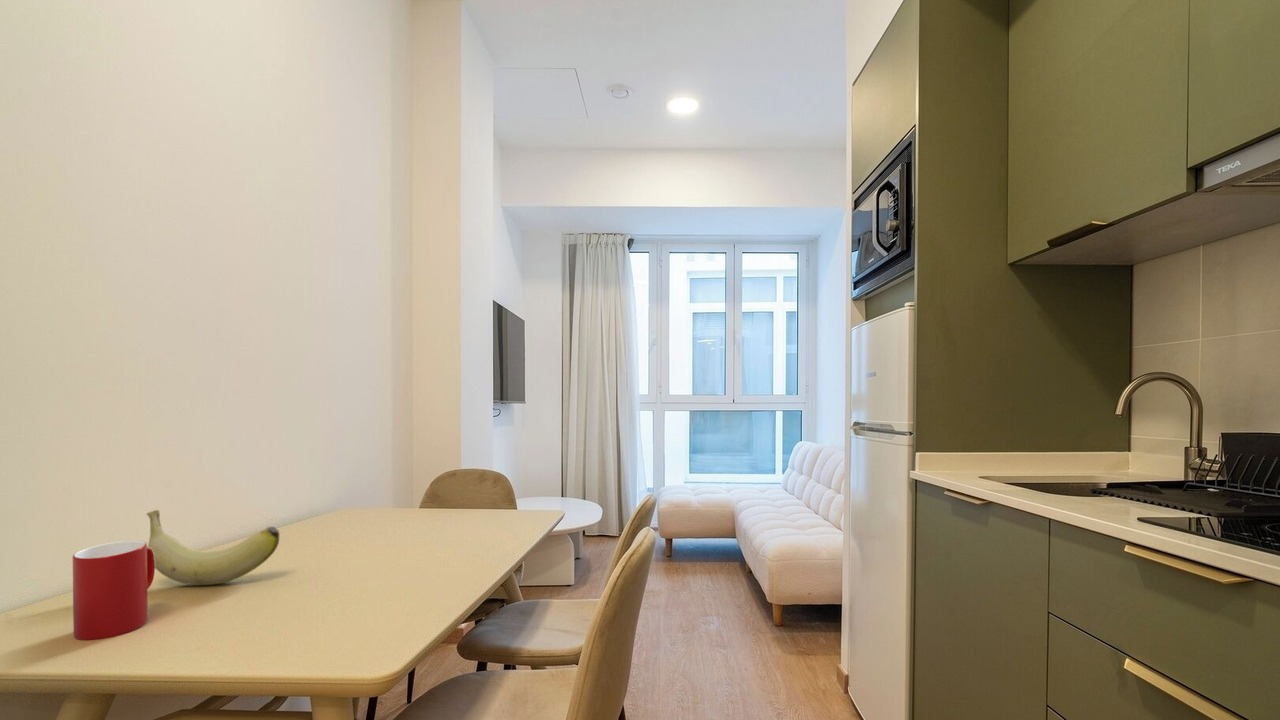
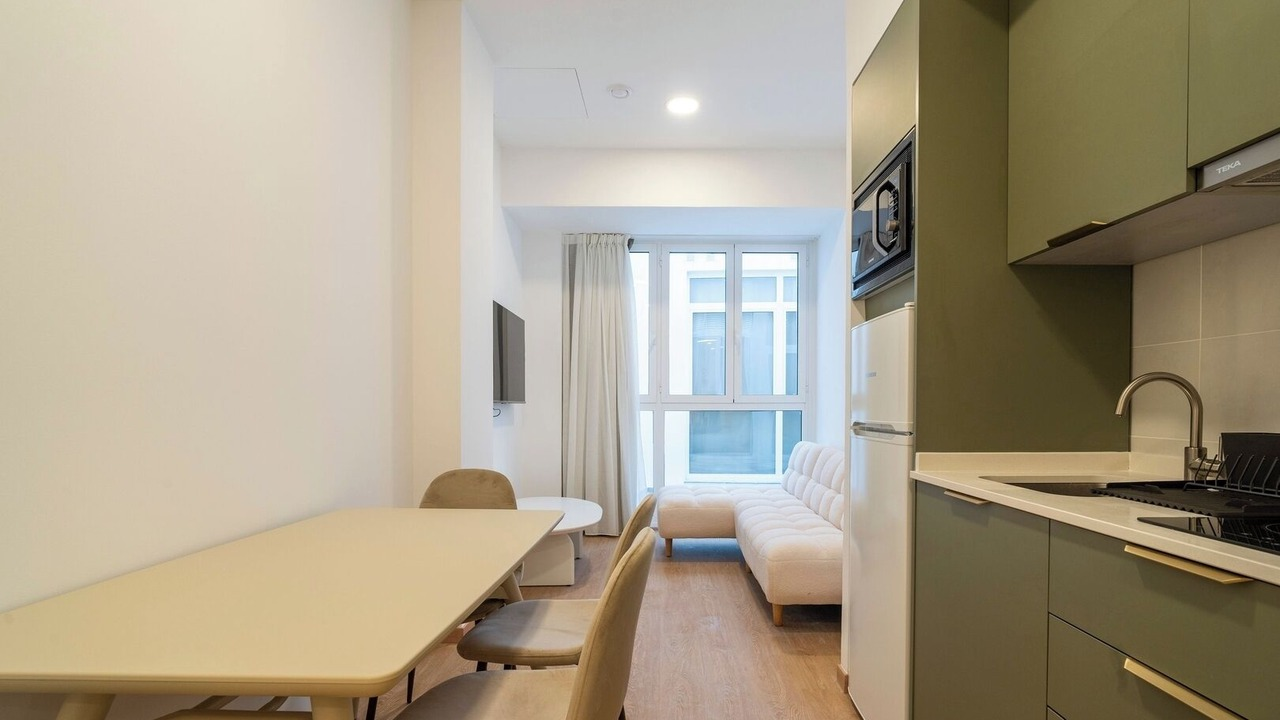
- cup [72,540,156,641]
- banana [145,509,281,586]
